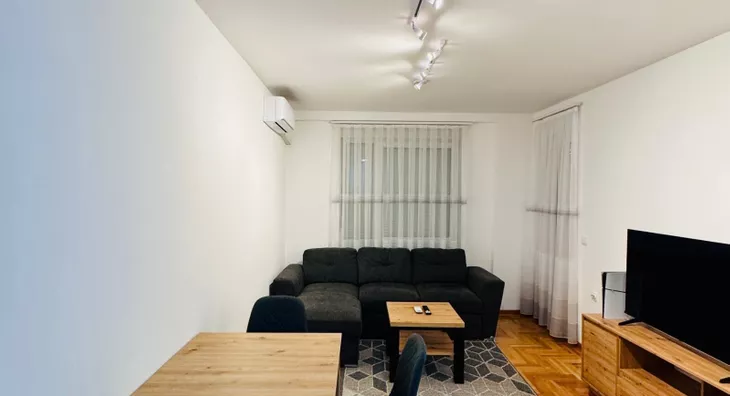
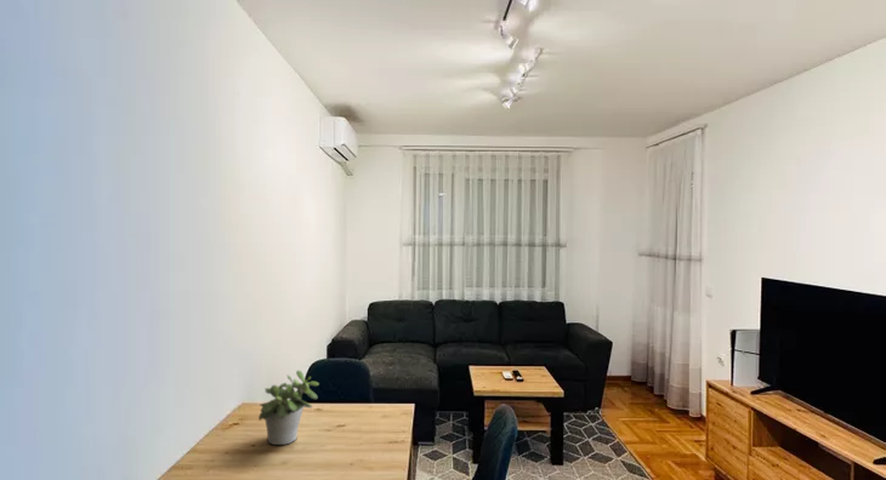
+ potted plant [257,370,320,446]
